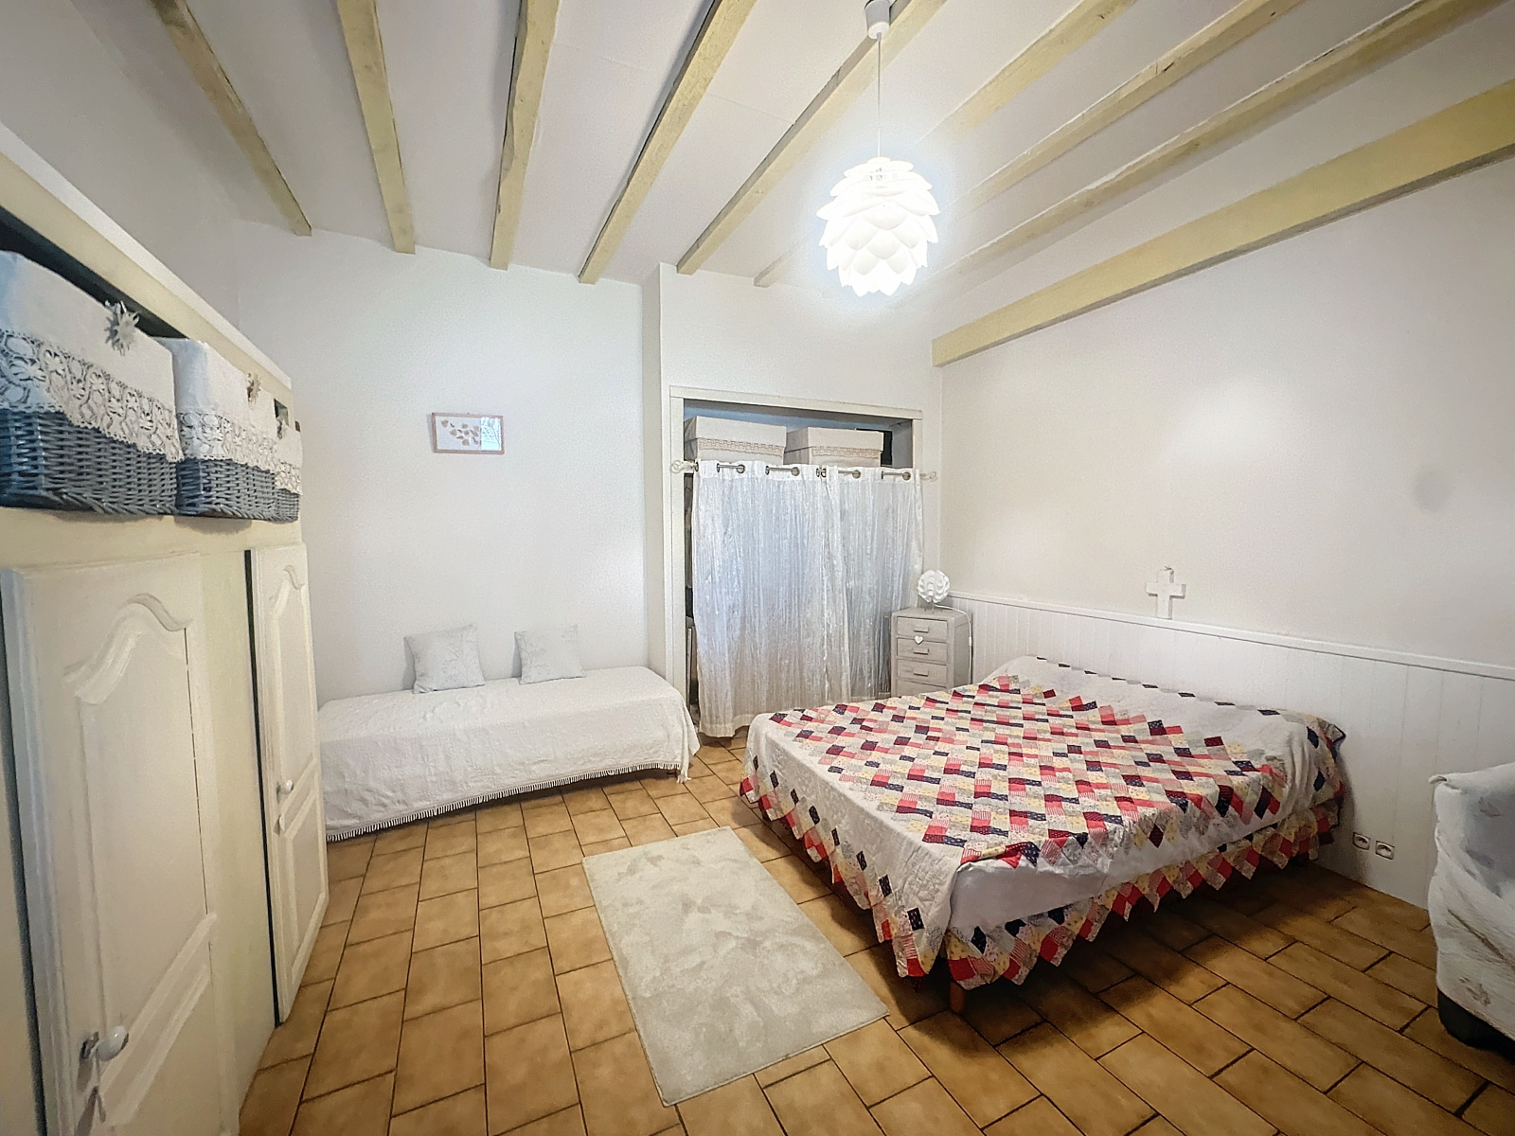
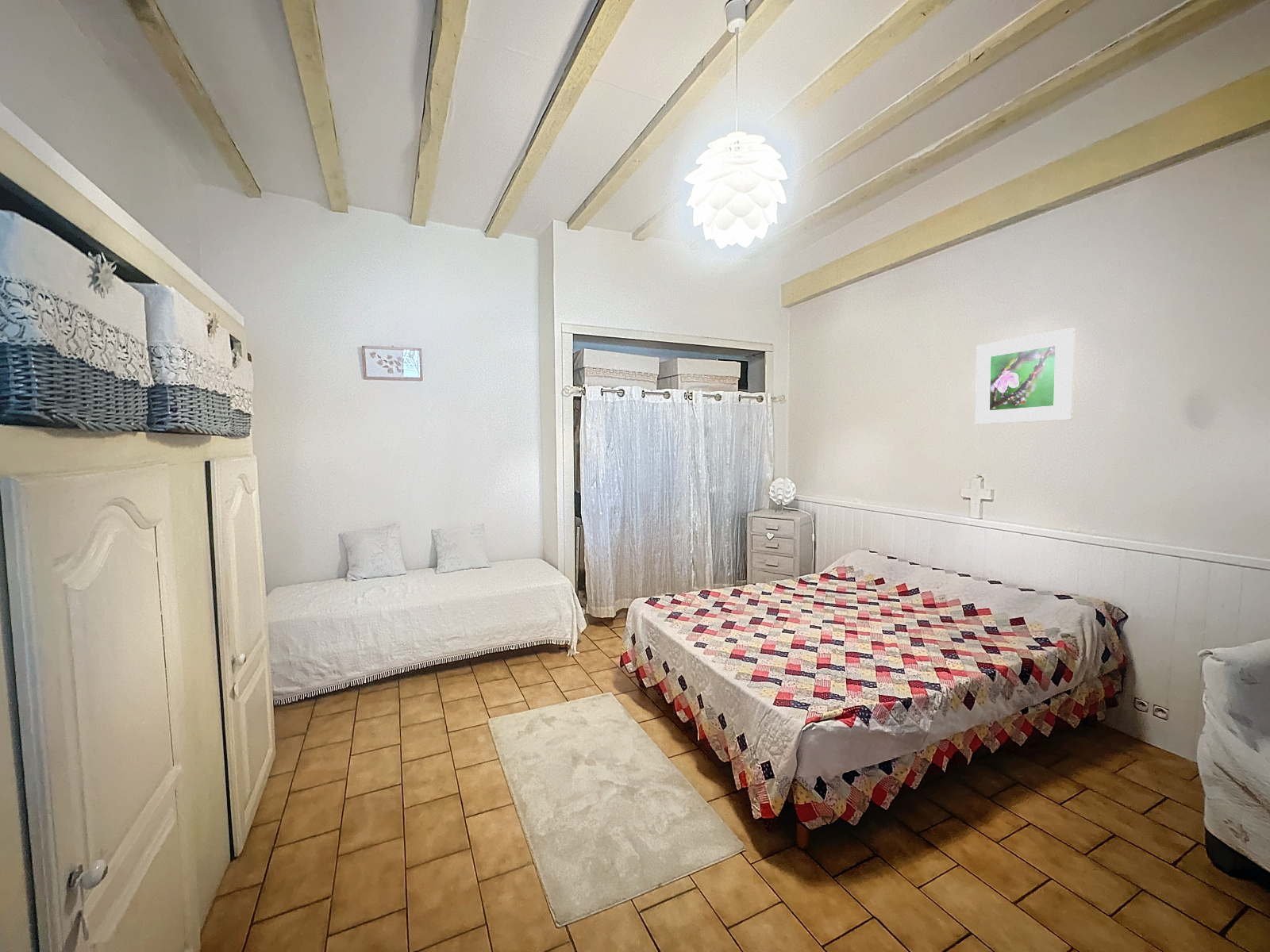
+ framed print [975,327,1076,425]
